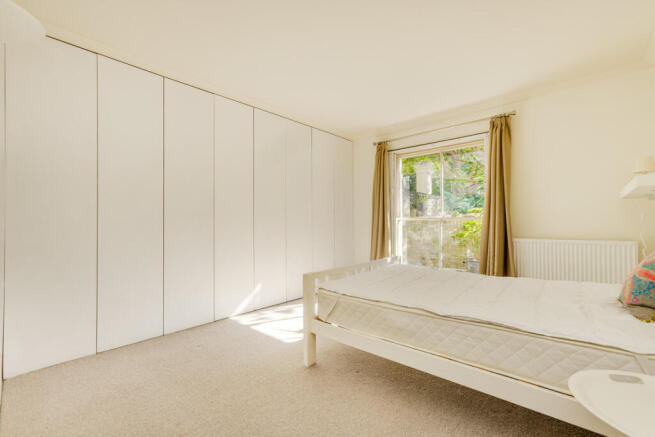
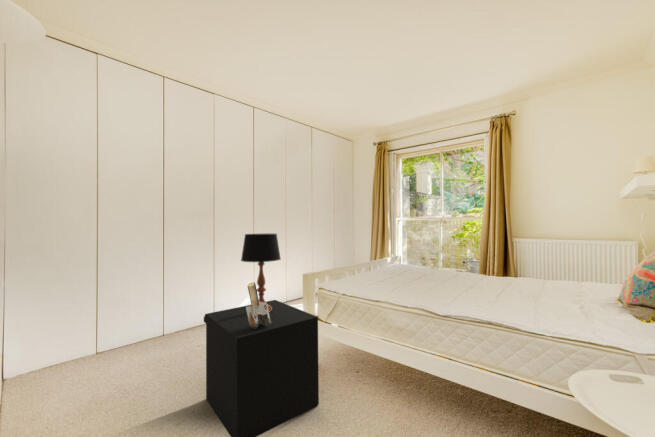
+ nightstand [203,299,320,437]
+ table lamp [240,233,282,312]
+ book [246,282,271,328]
